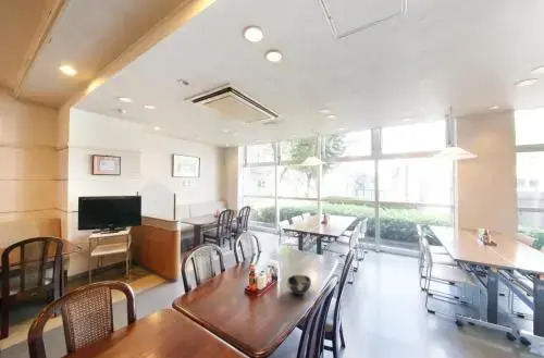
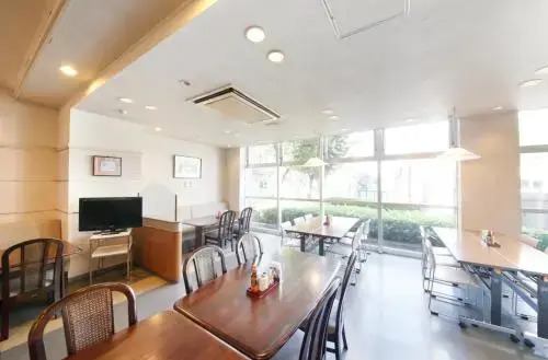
- bowl [285,274,312,296]
